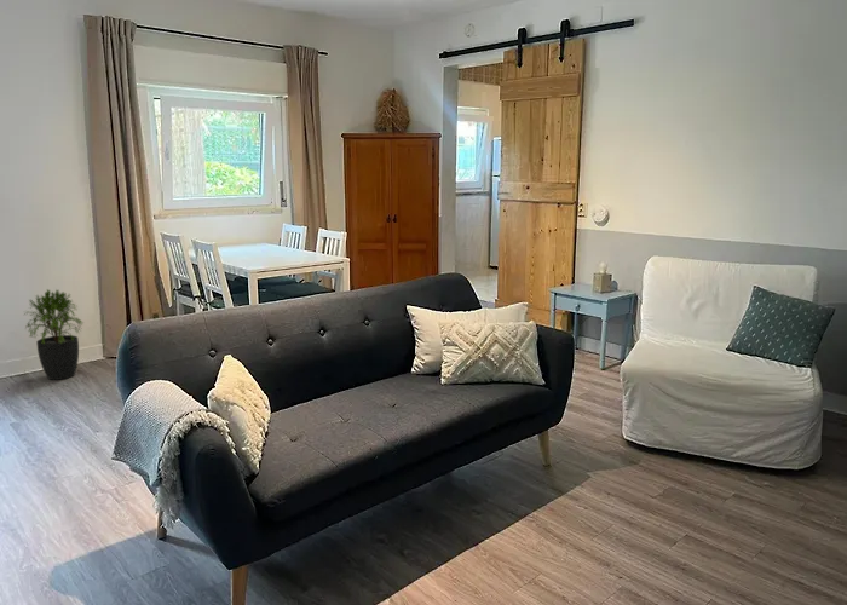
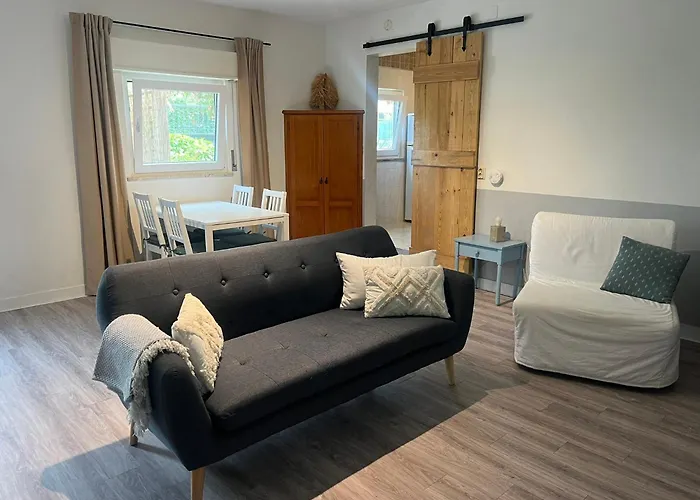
- potted plant [24,288,85,381]
